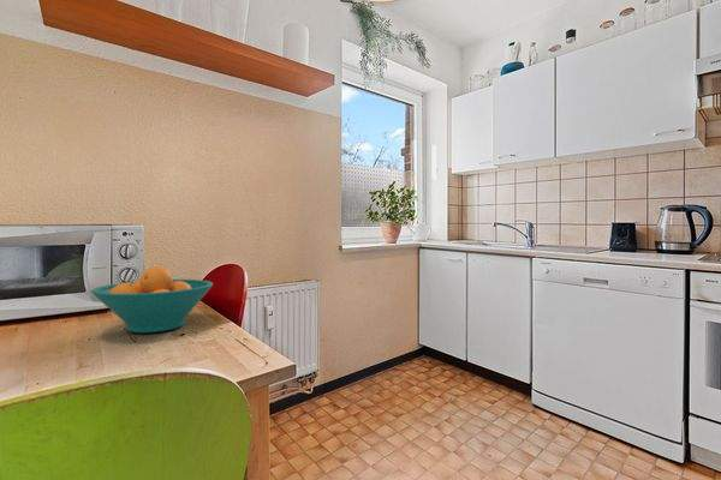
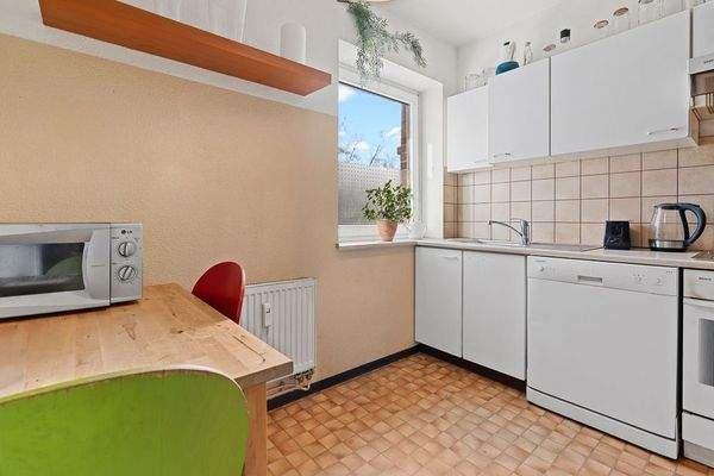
- fruit bowl [90,265,214,334]
